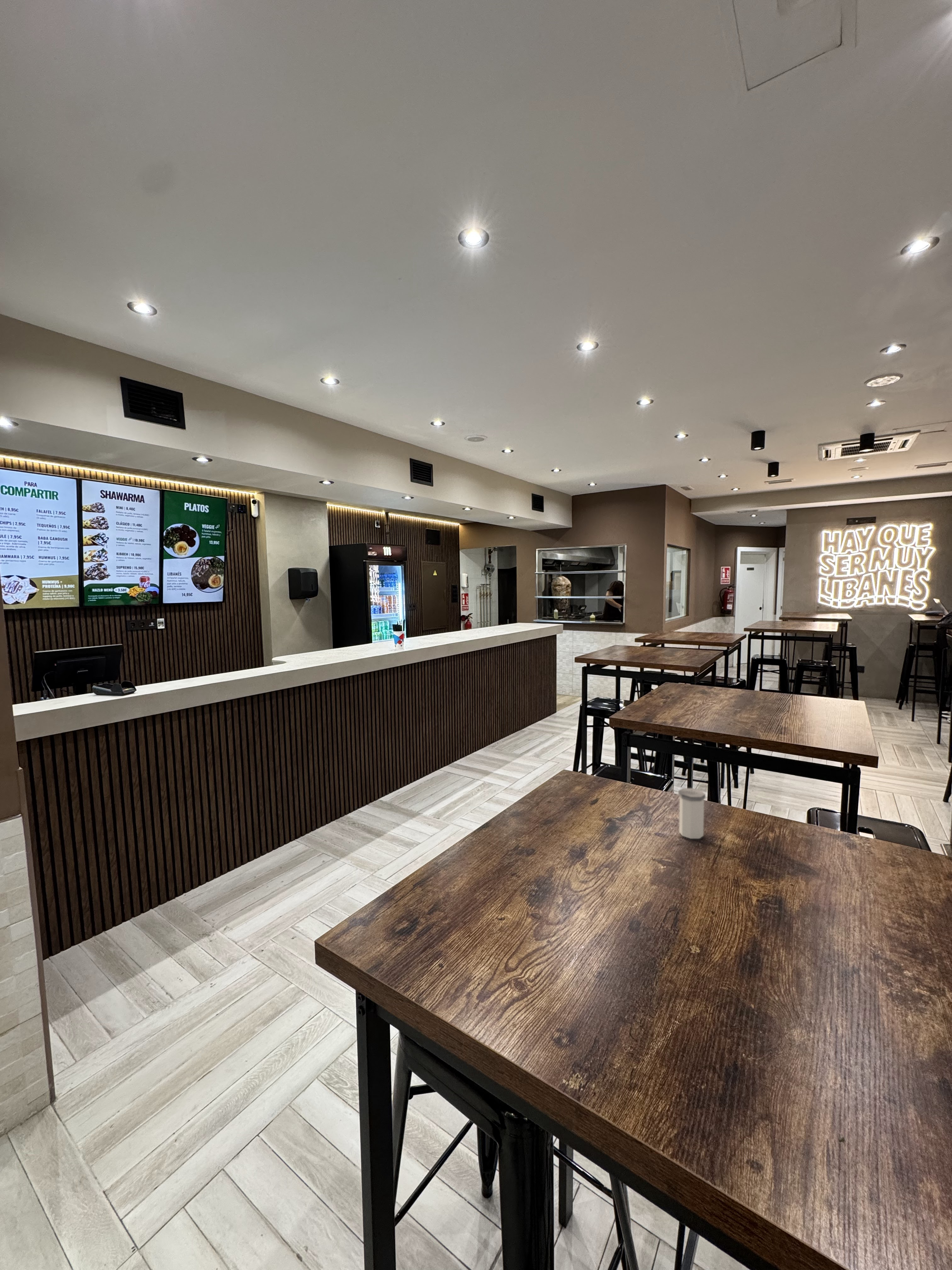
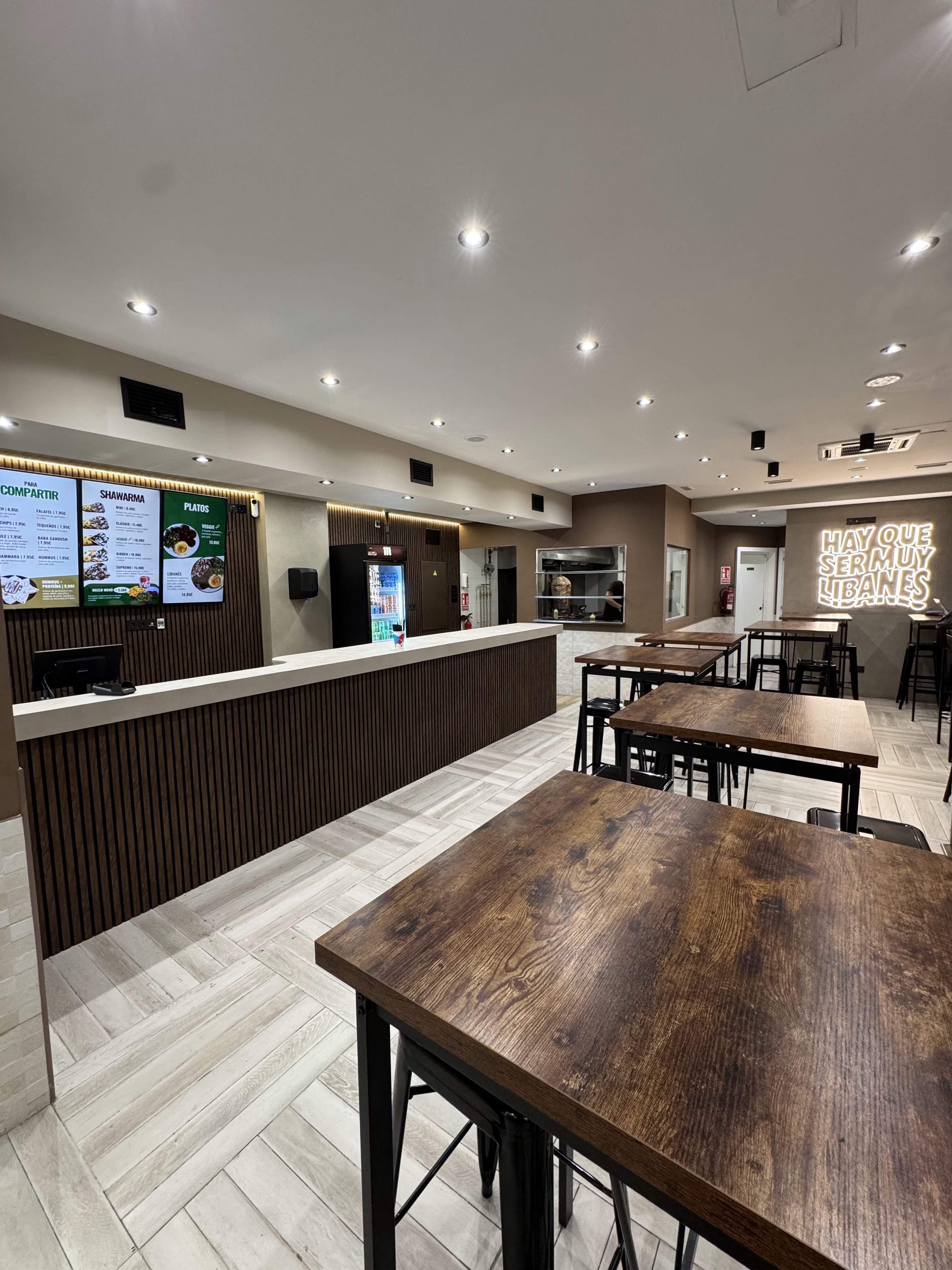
- salt shaker [678,788,706,839]
